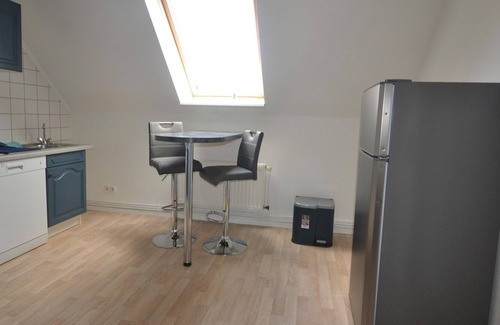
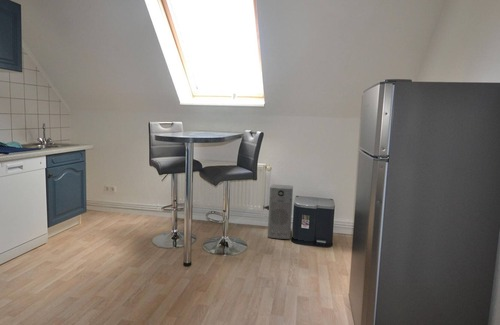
+ air purifier [267,184,294,240]
